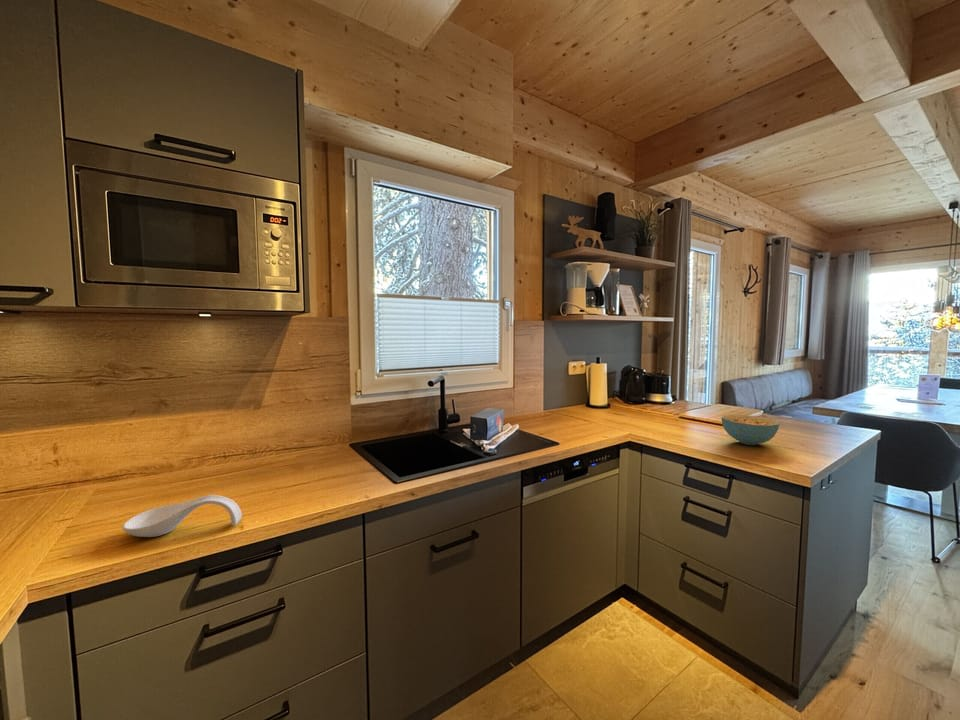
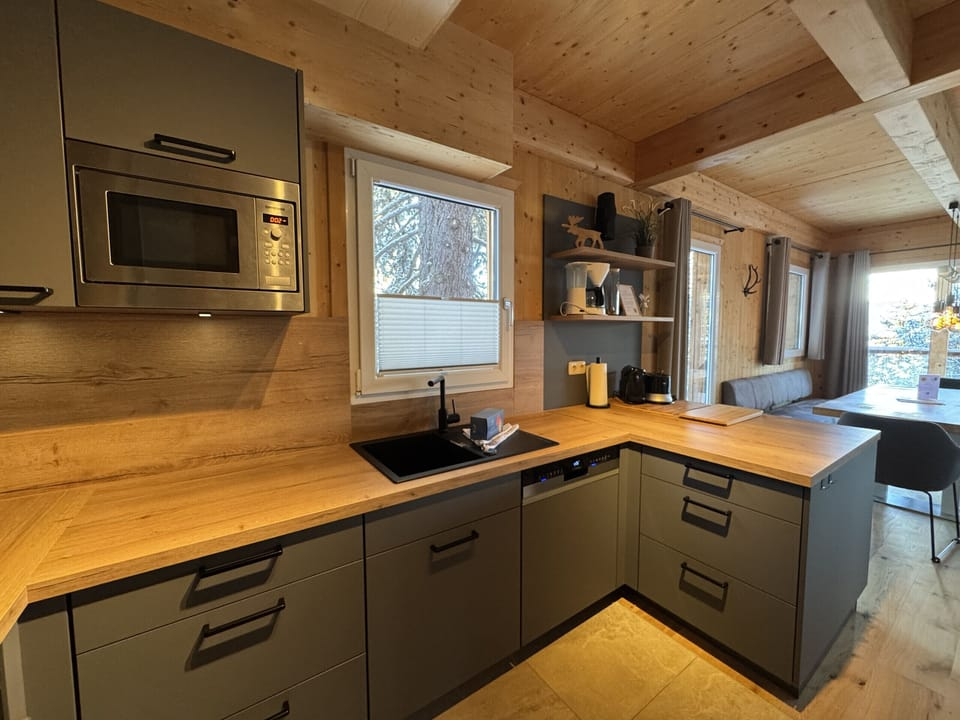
- spoon rest [121,494,243,538]
- cereal bowl [720,413,781,446]
